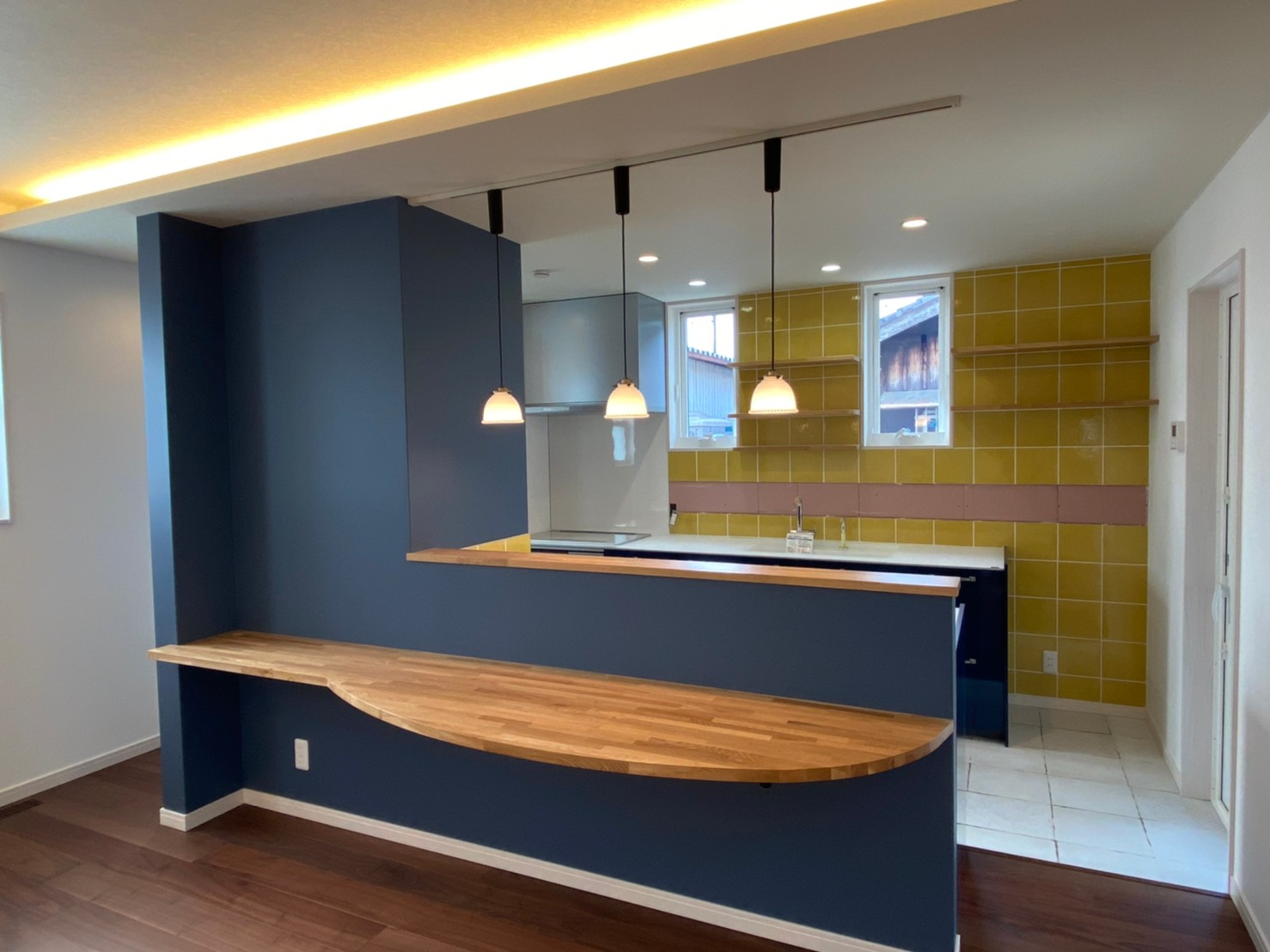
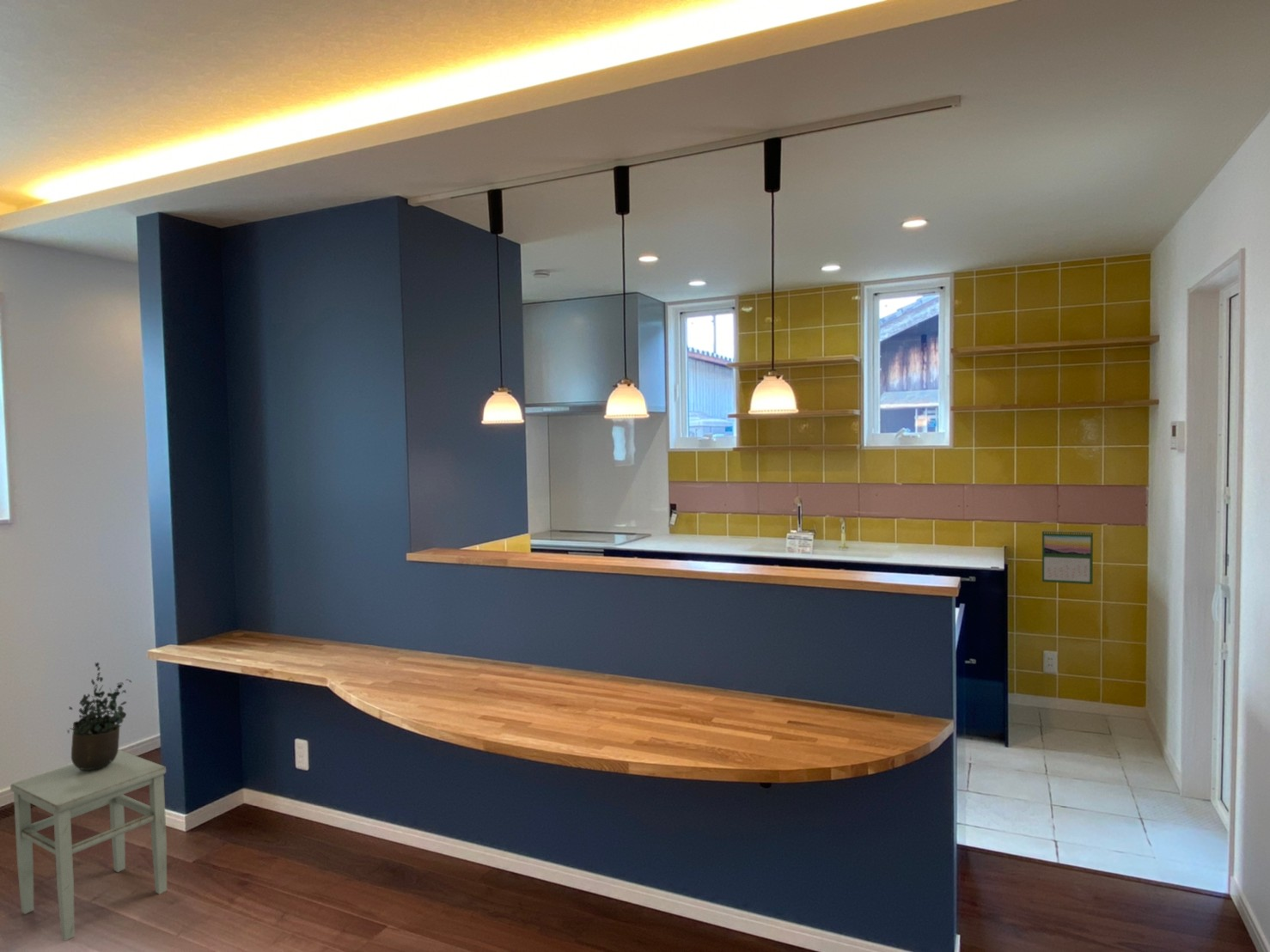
+ calendar [1041,528,1094,585]
+ stool [9,749,168,942]
+ potted plant [66,662,132,772]
